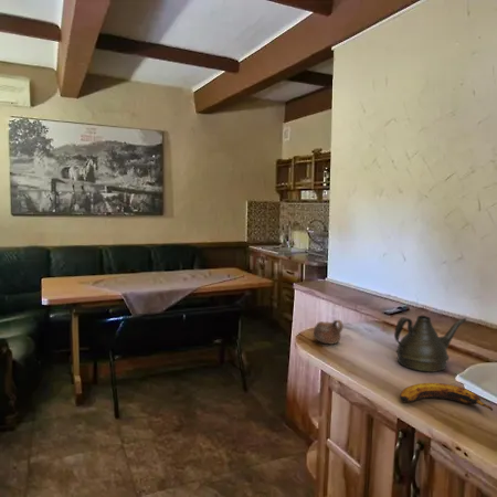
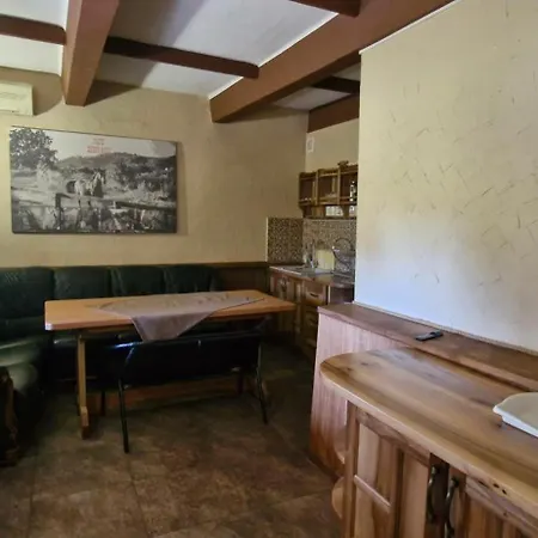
- cup [313,319,343,346]
- teapot [393,315,467,373]
- banana [399,382,494,412]
